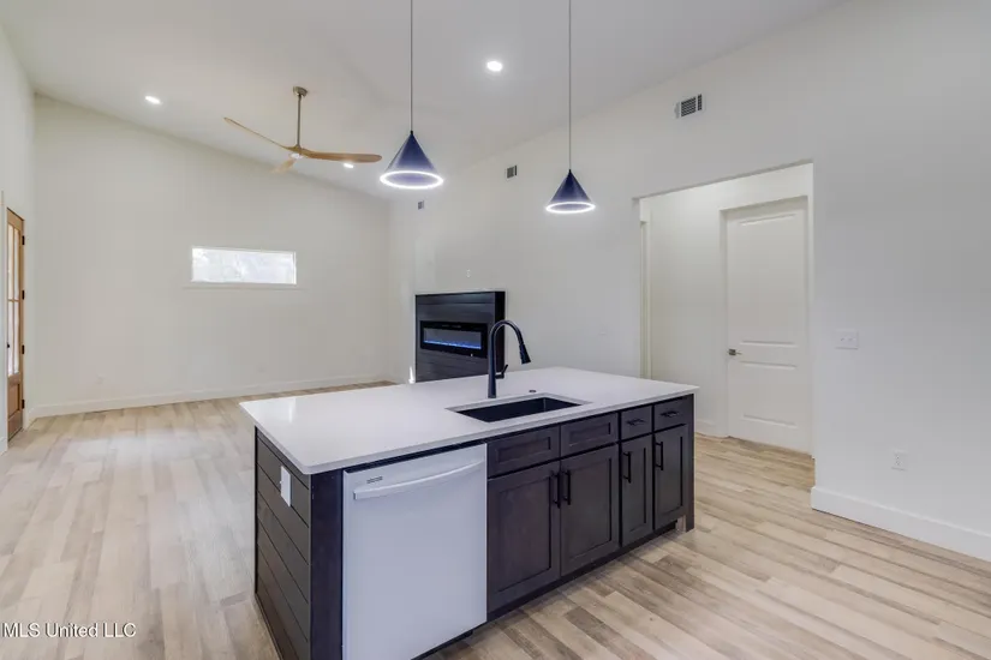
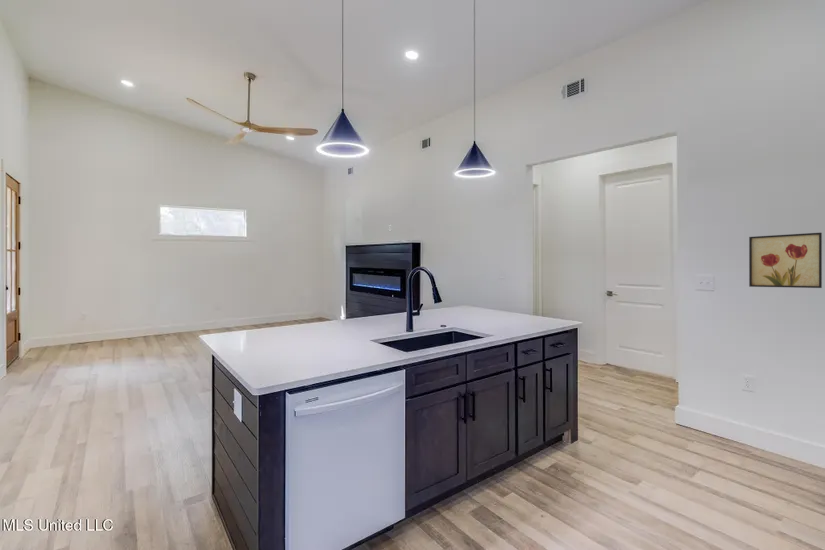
+ wall art [748,232,823,289]
